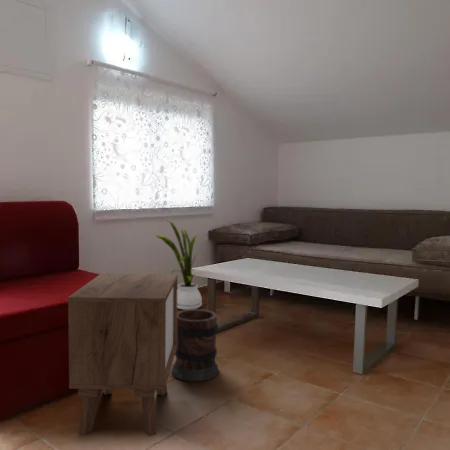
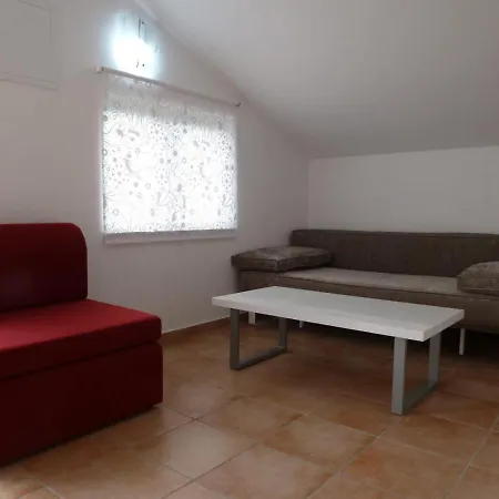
- nightstand [67,272,178,437]
- house plant [155,220,208,310]
- wooden barrel [171,308,219,382]
